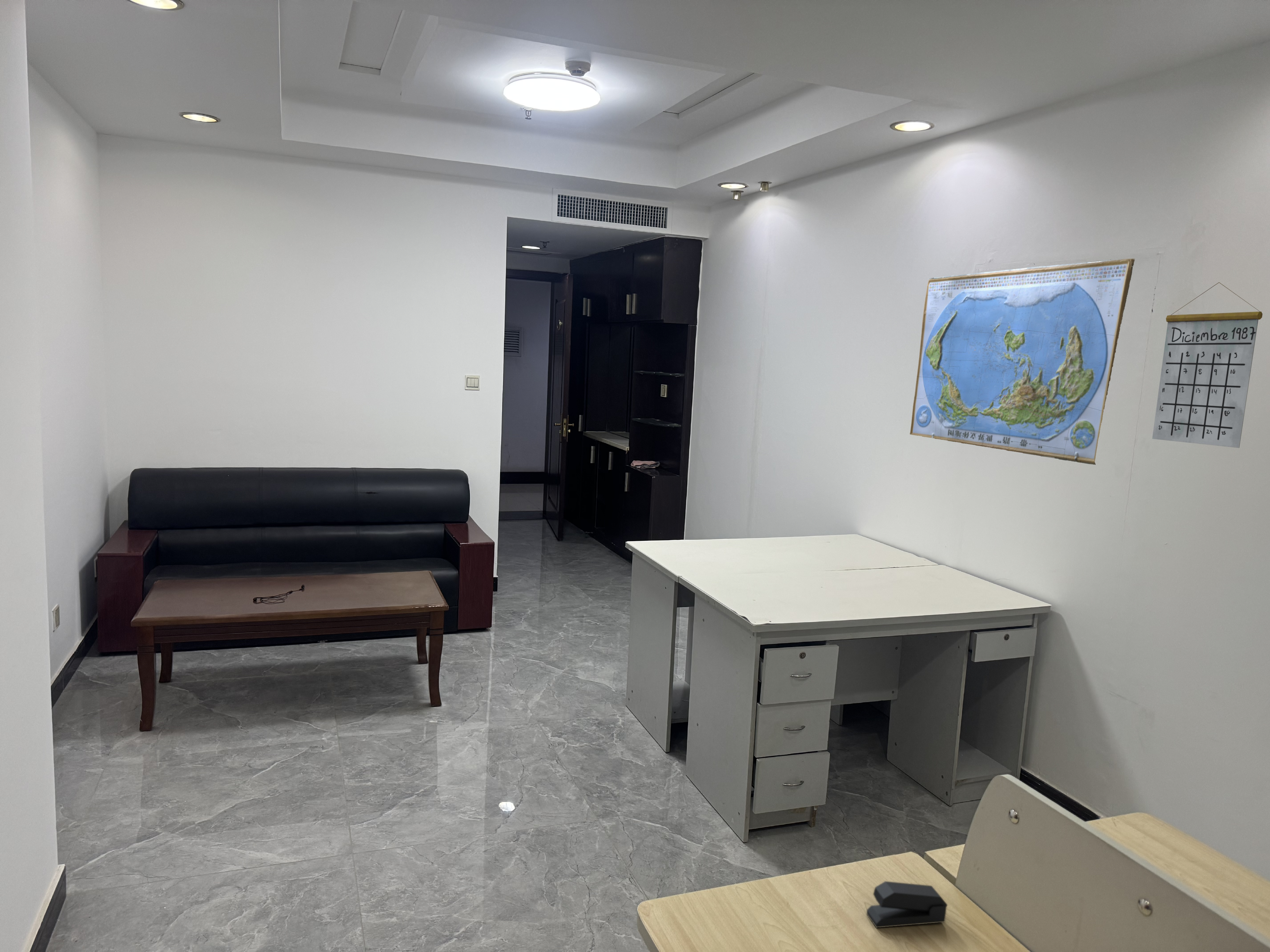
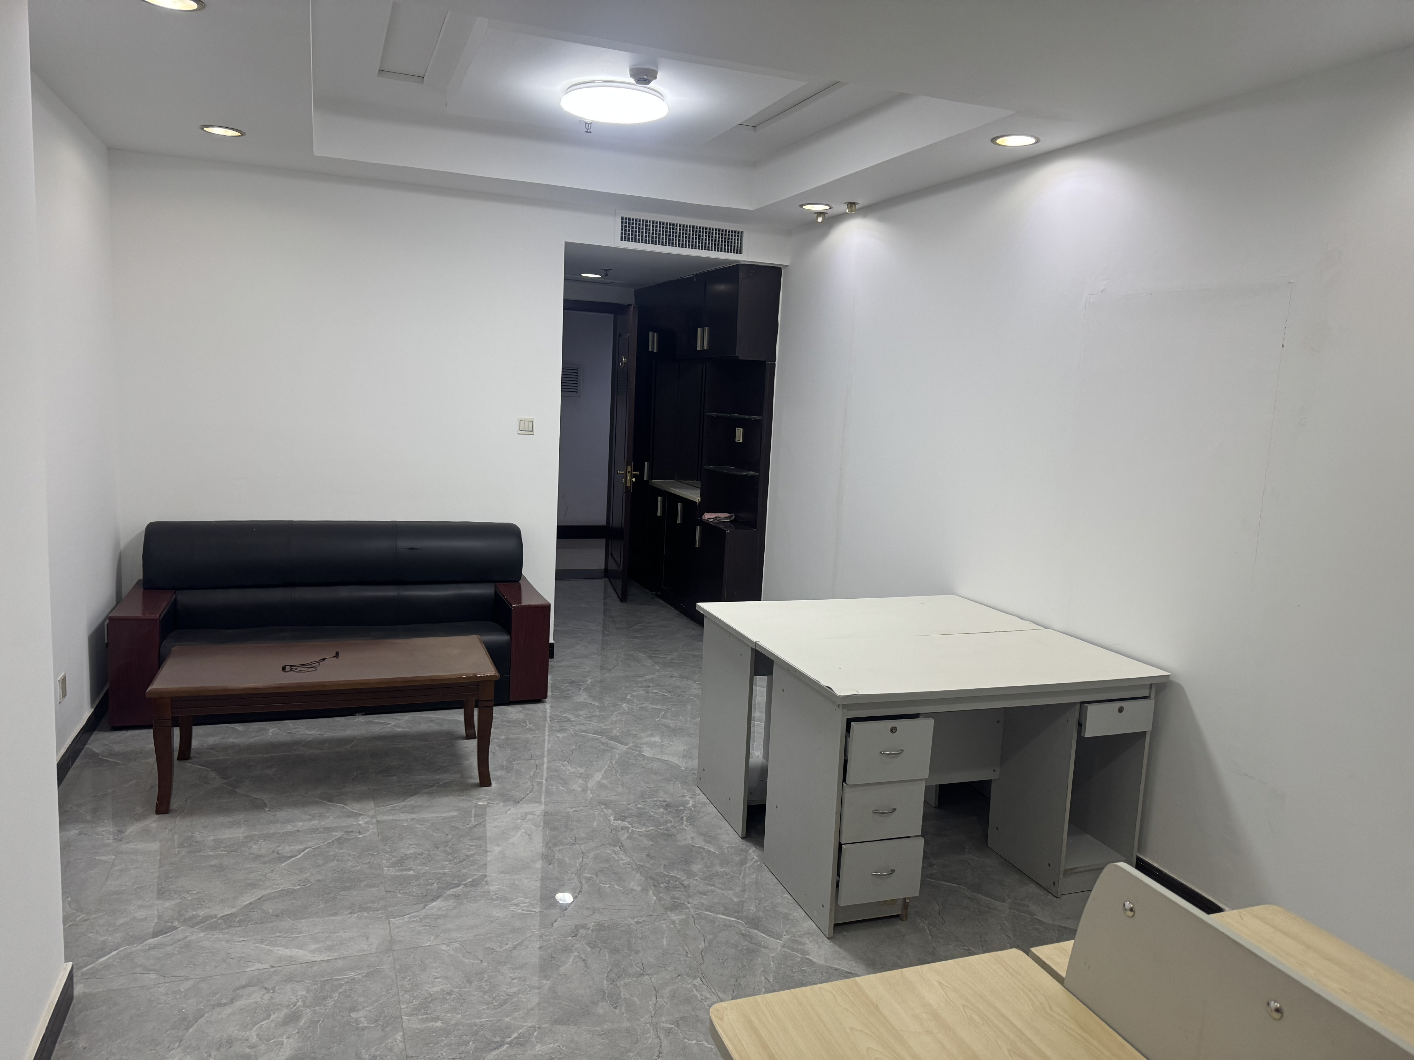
- stapler [866,881,948,928]
- world map [910,258,1135,465]
- calendar [1152,282,1263,448]
